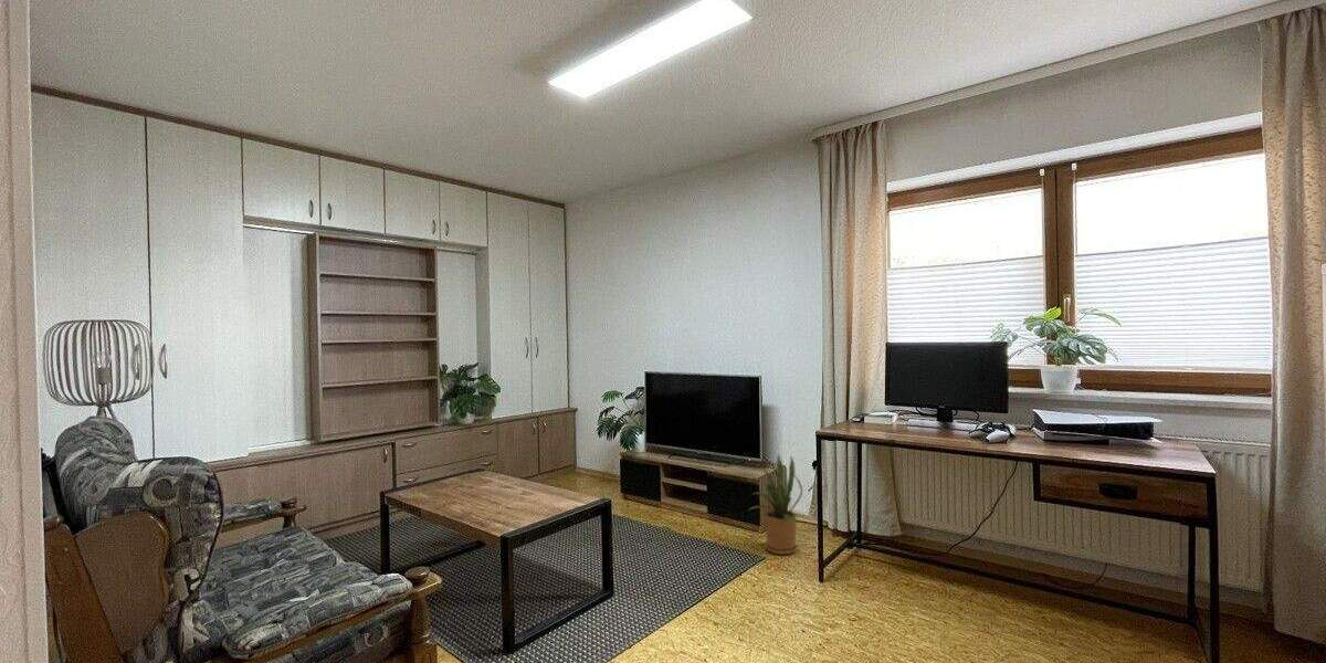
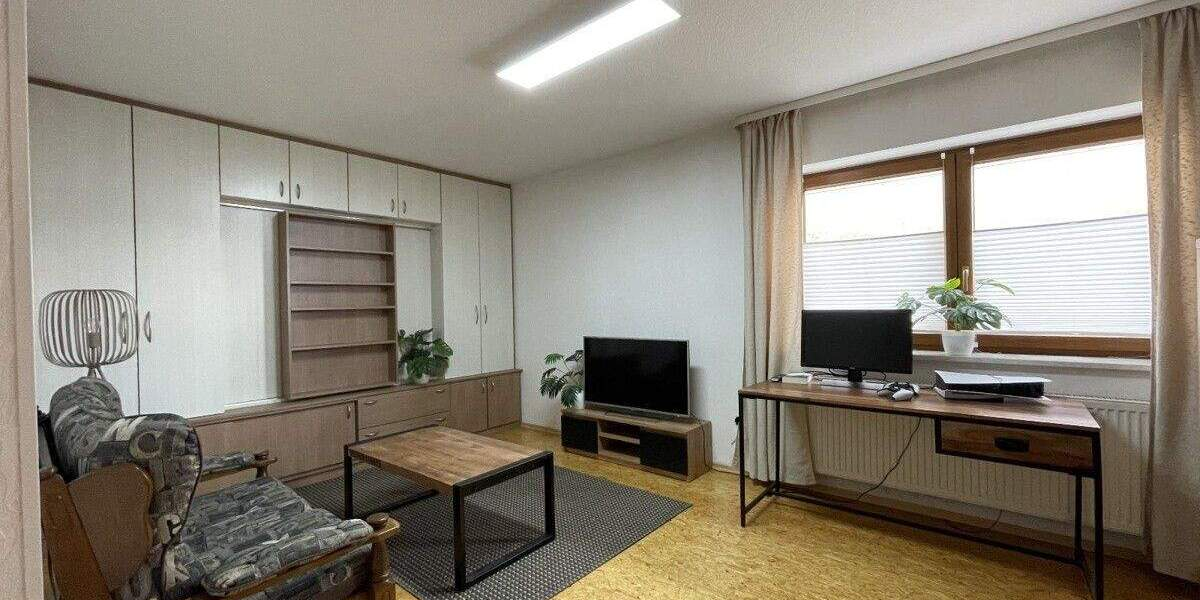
- house plant [748,453,803,556]
